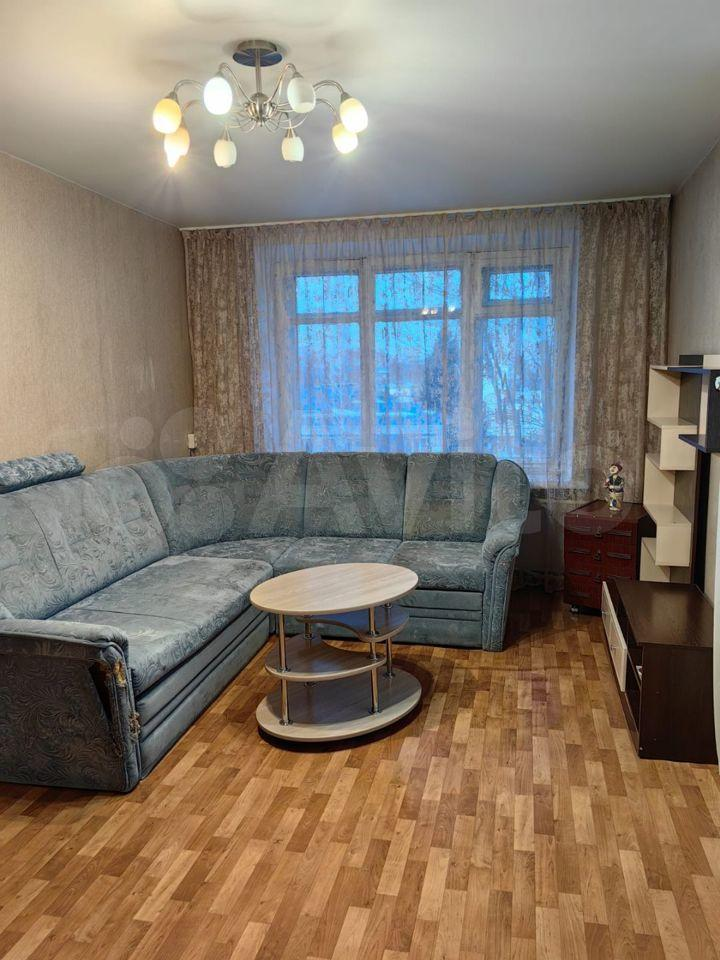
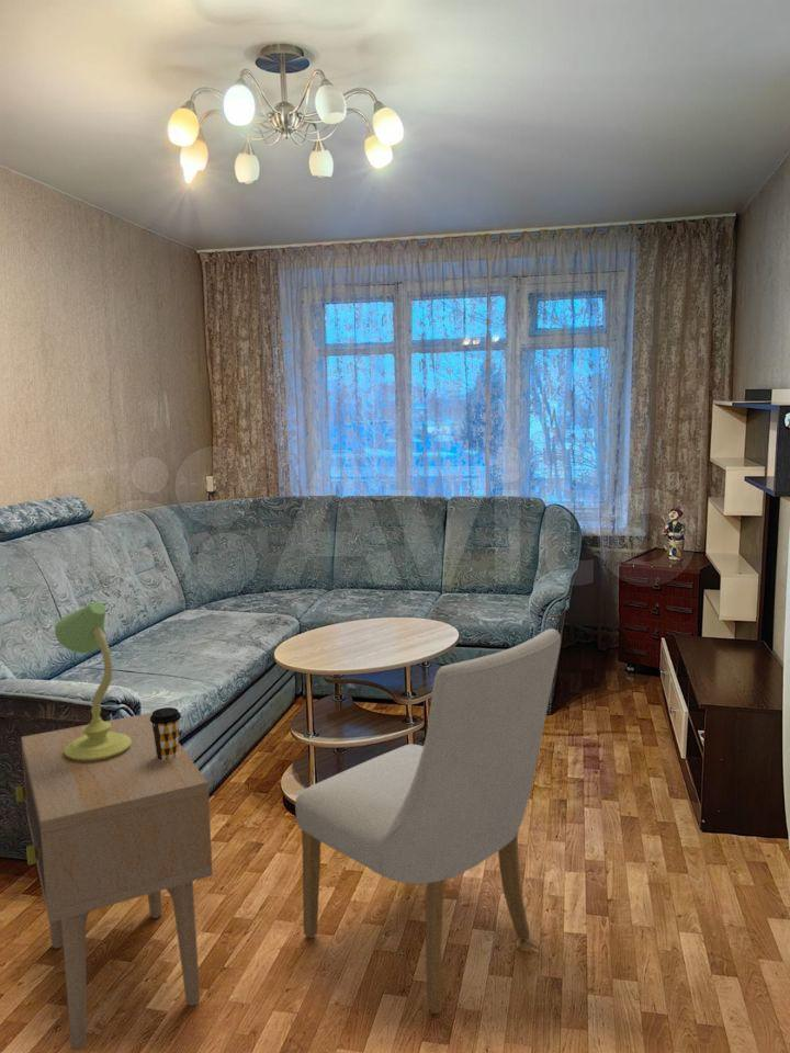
+ chair [294,627,562,1016]
+ coffee cup [149,706,182,761]
+ table lamp [54,601,132,761]
+ side table [14,712,214,1049]
